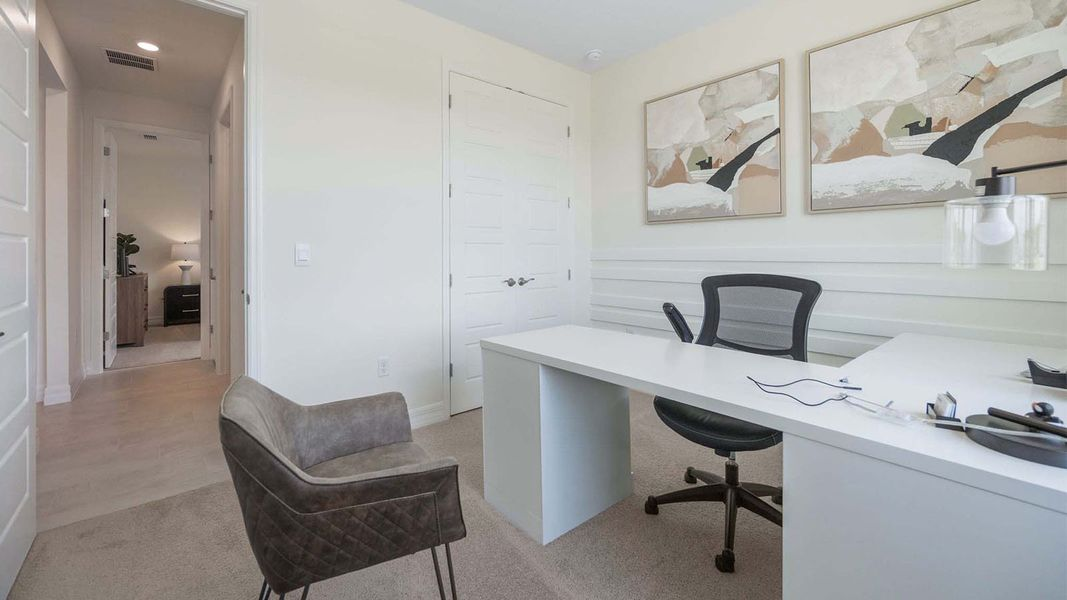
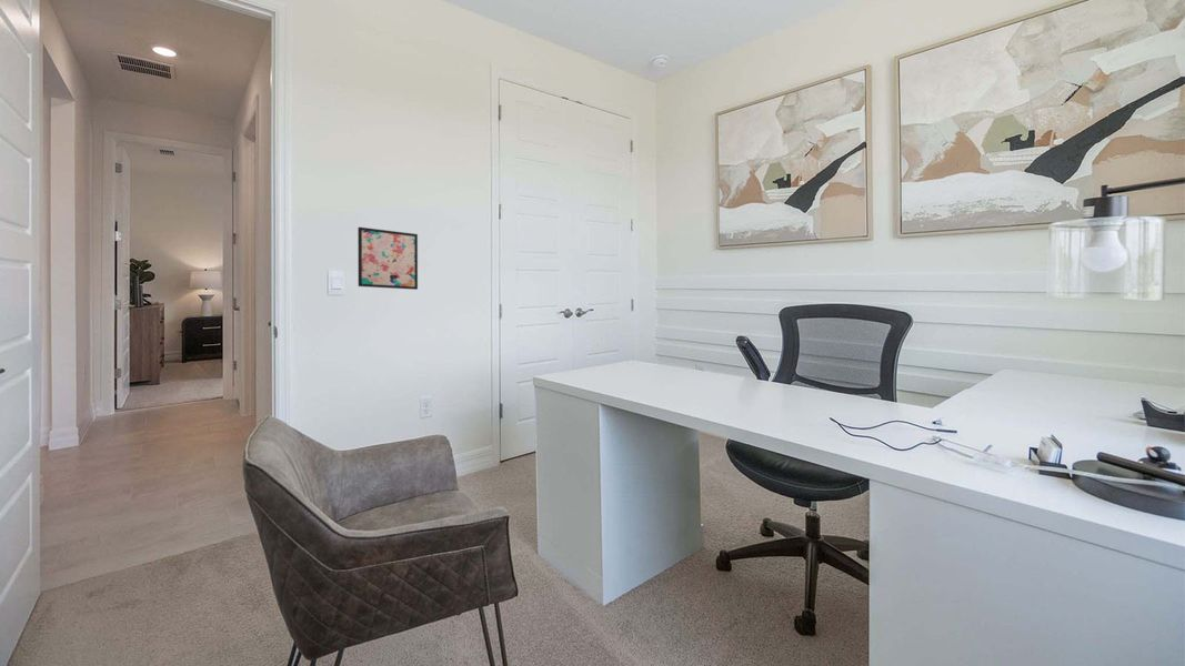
+ wall art [356,226,419,291]
